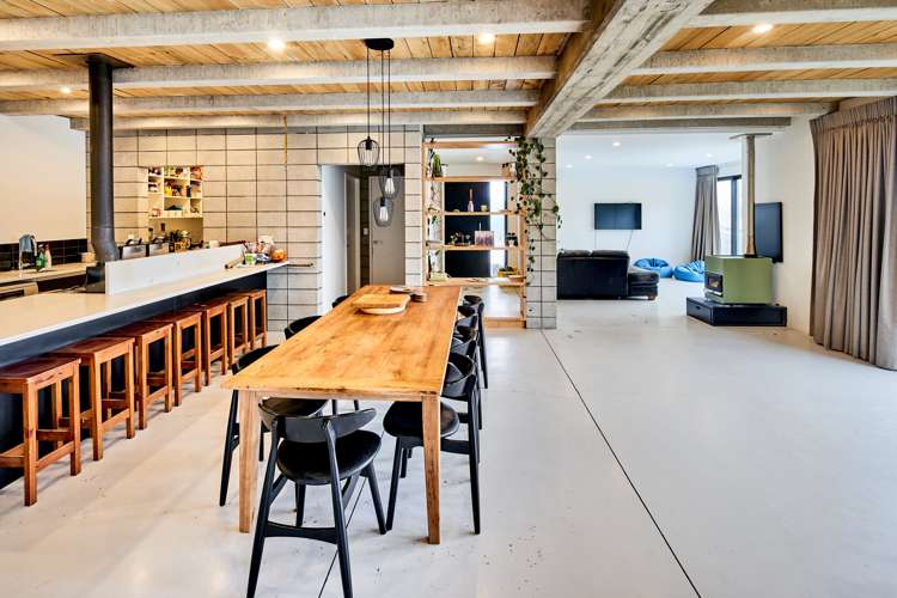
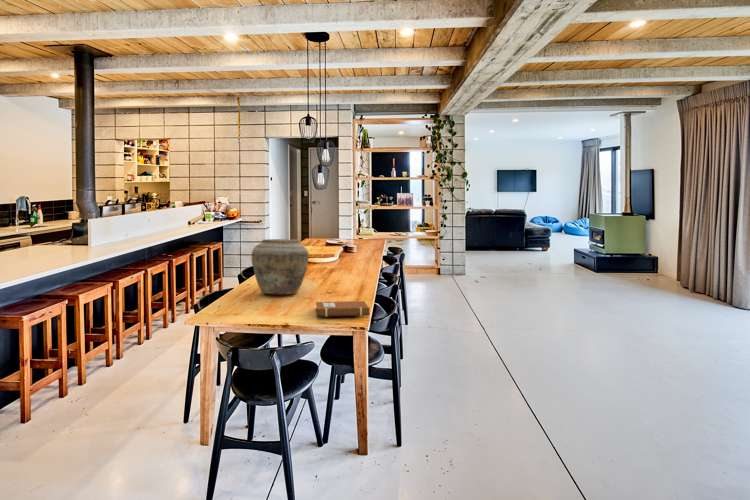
+ vase [251,238,310,295]
+ notebook [313,300,370,318]
